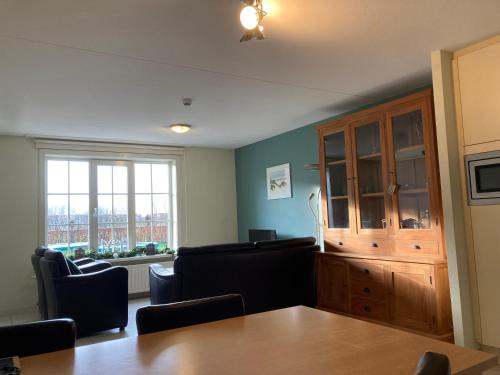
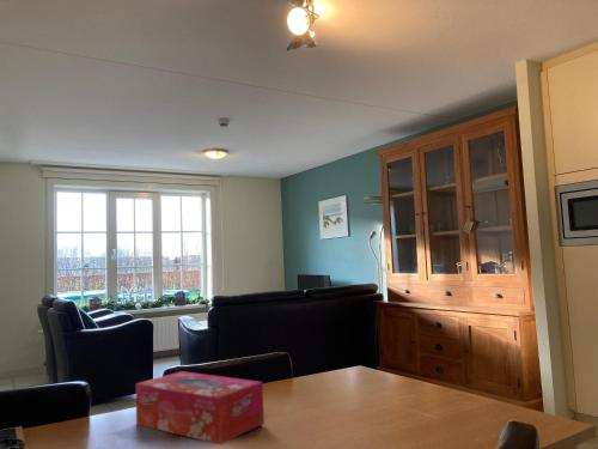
+ tissue box [135,370,266,445]
